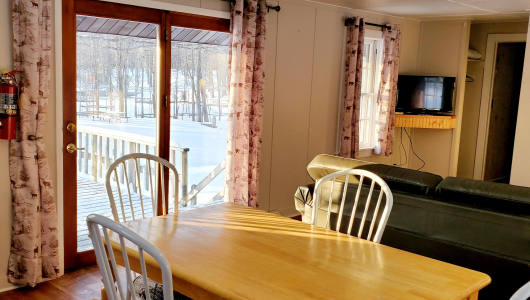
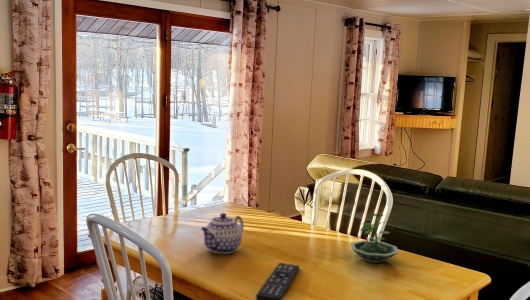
+ remote control [255,262,300,300]
+ terrarium [349,212,400,264]
+ teapot [200,212,245,255]
